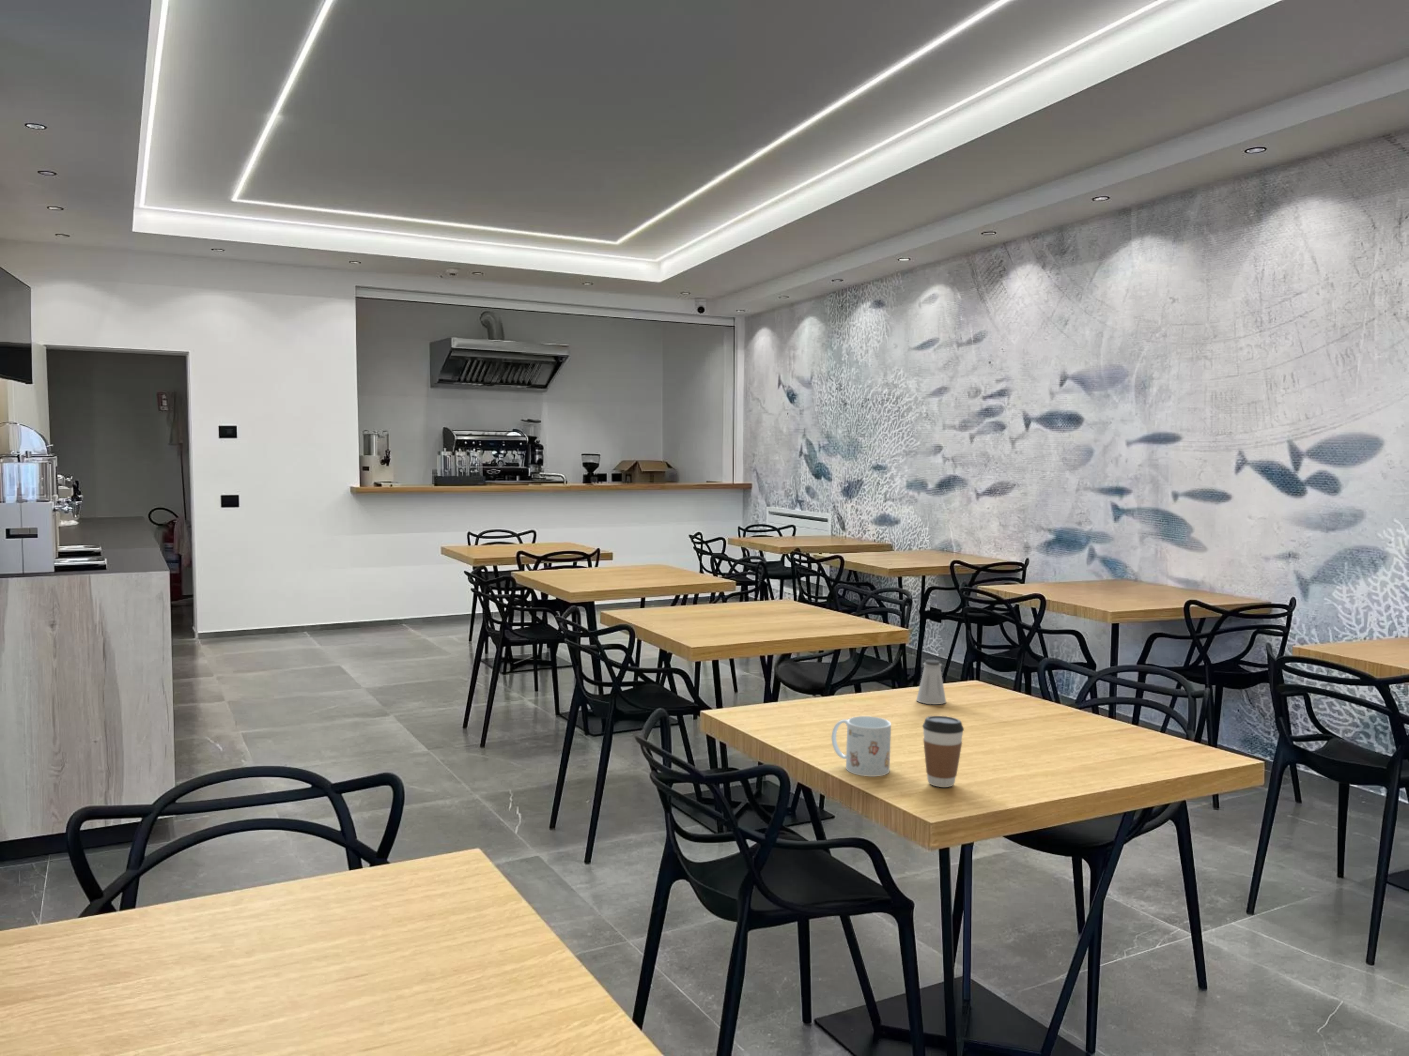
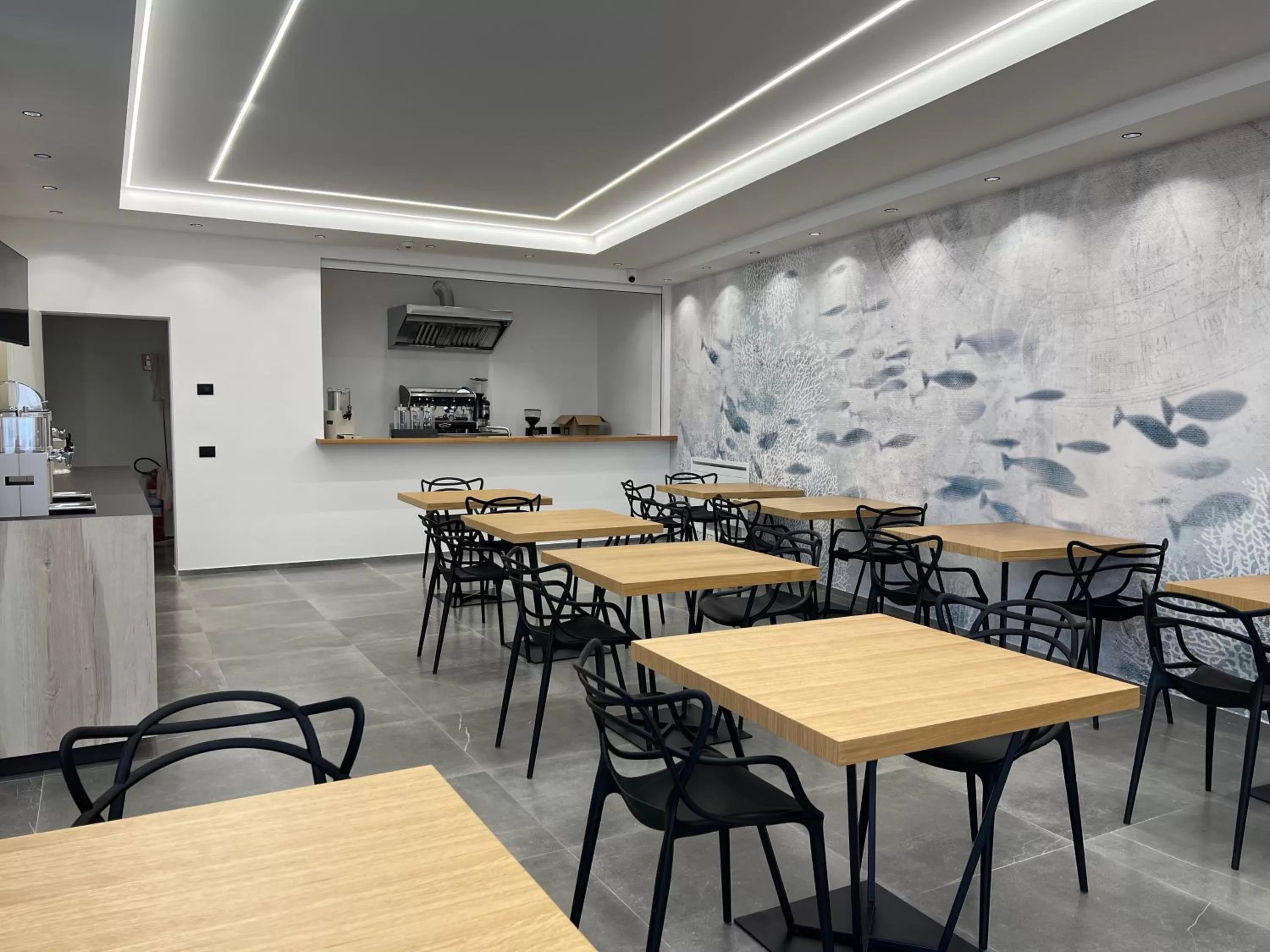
- saltshaker [916,659,946,705]
- coffee cup [922,715,965,788]
- mug [831,715,891,776]
